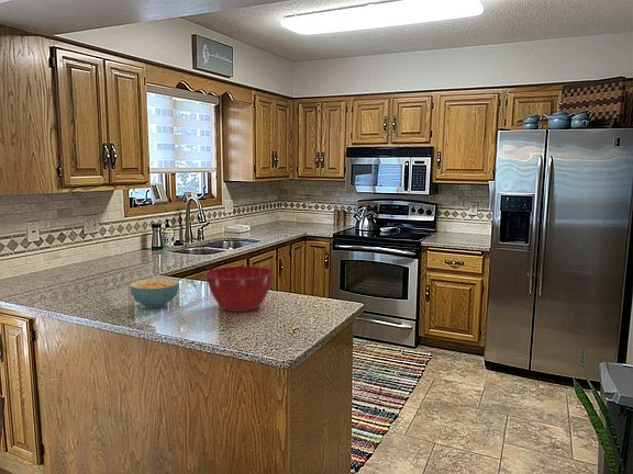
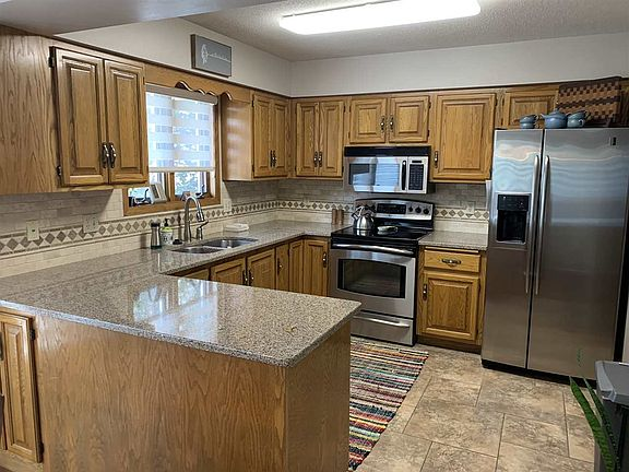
- mixing bowl [203,266,275,313]
- cereal bowl [129,278,180,309]
